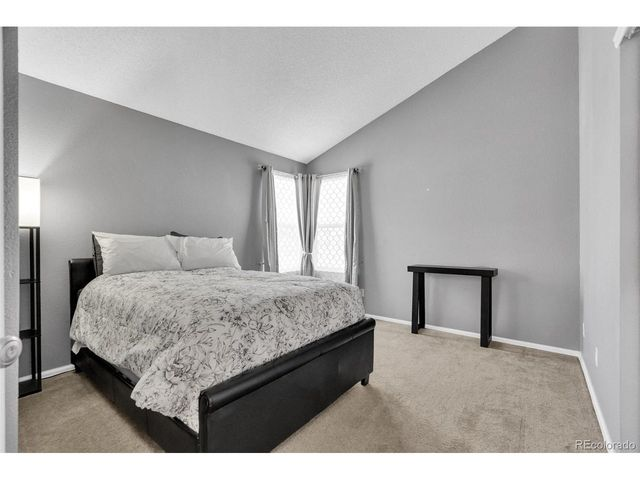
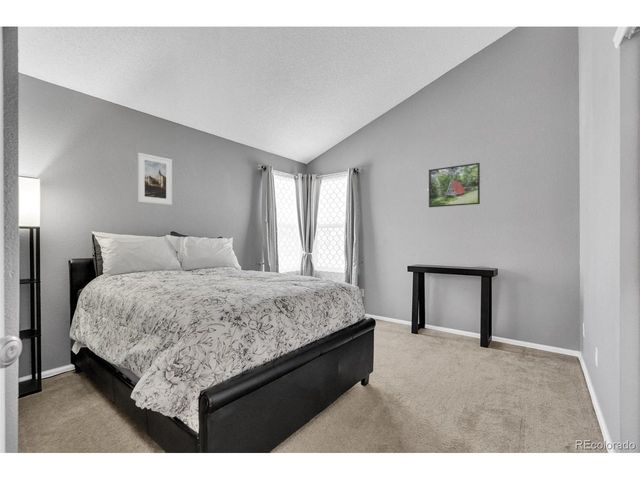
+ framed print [428,162,481,208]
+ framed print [137,152,173,206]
